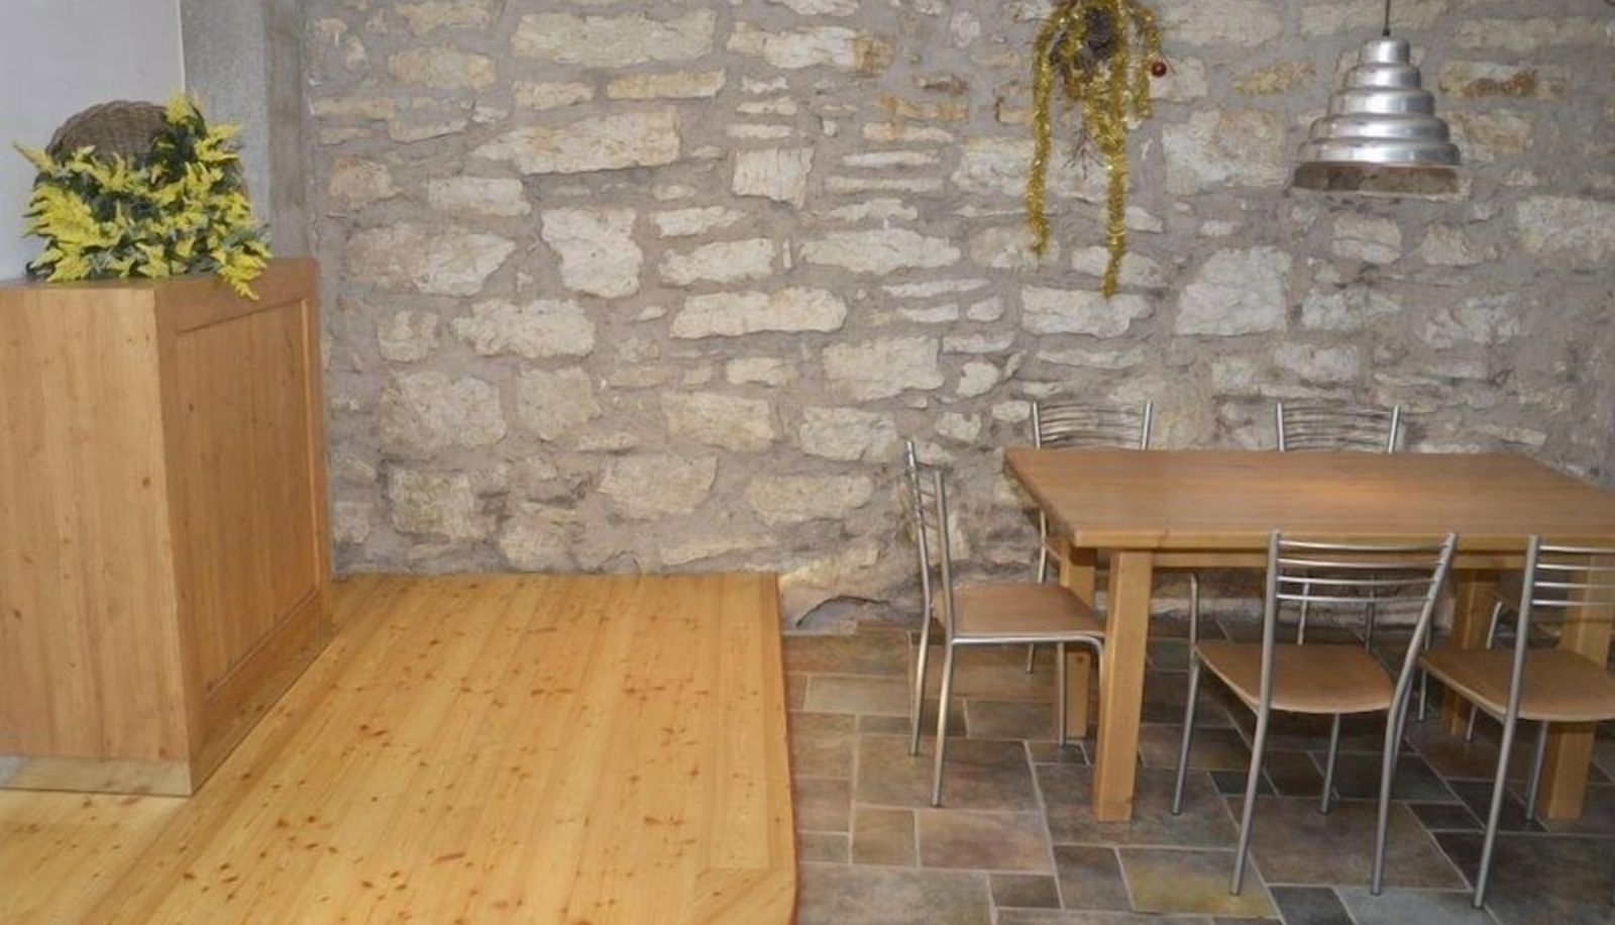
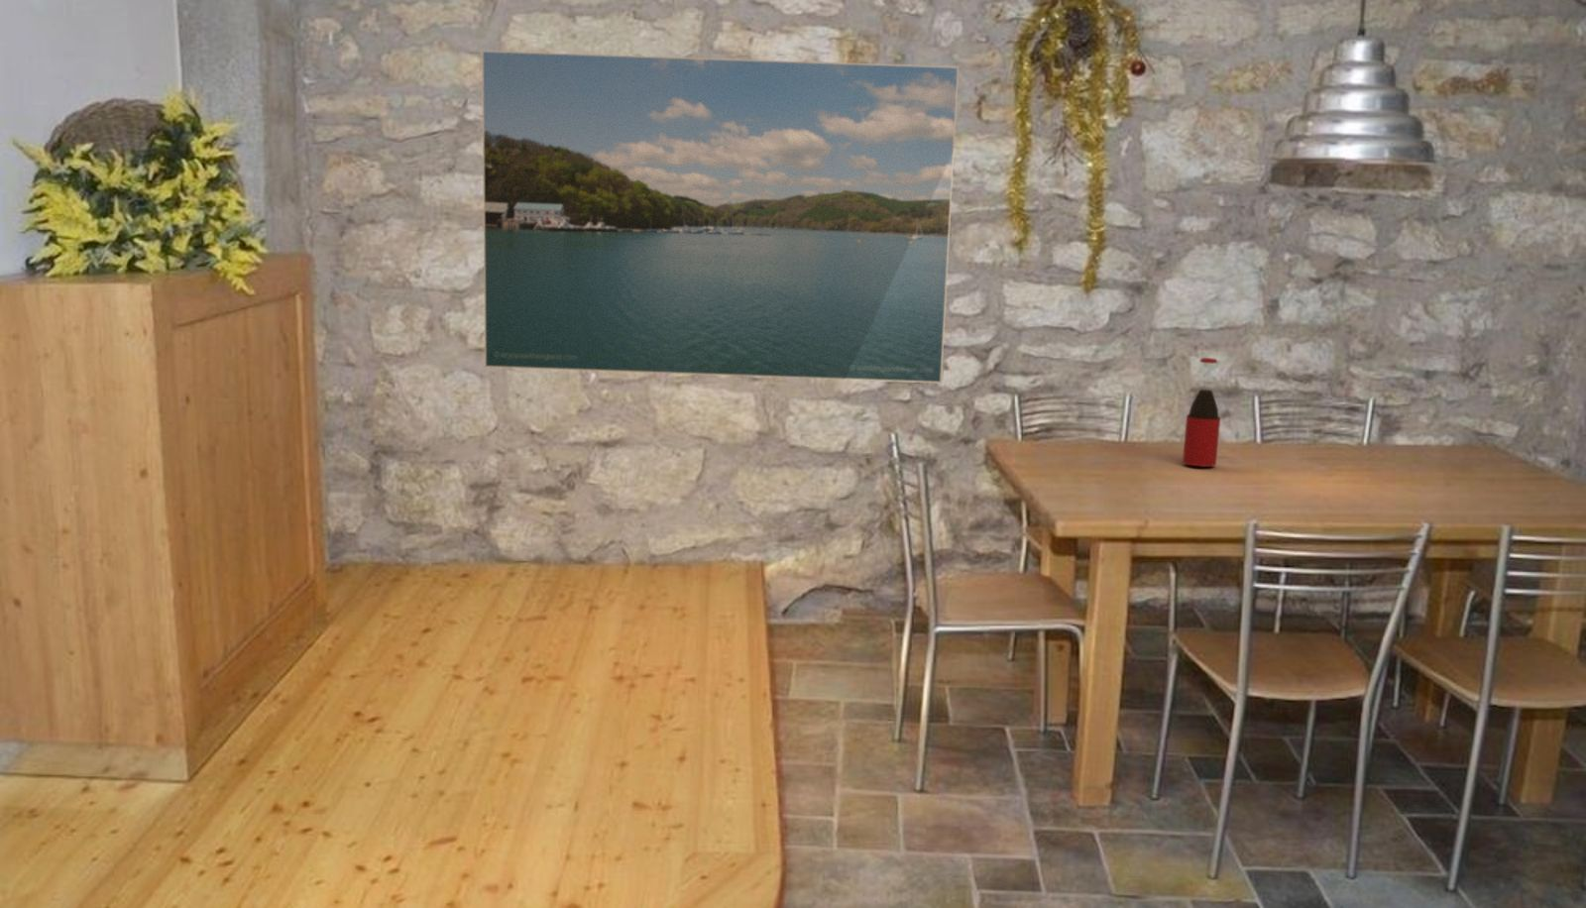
+ bottle [1182,357,1221,468]
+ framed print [480,50,960,383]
